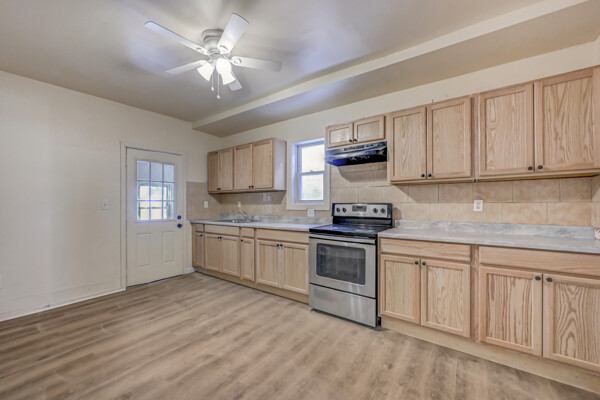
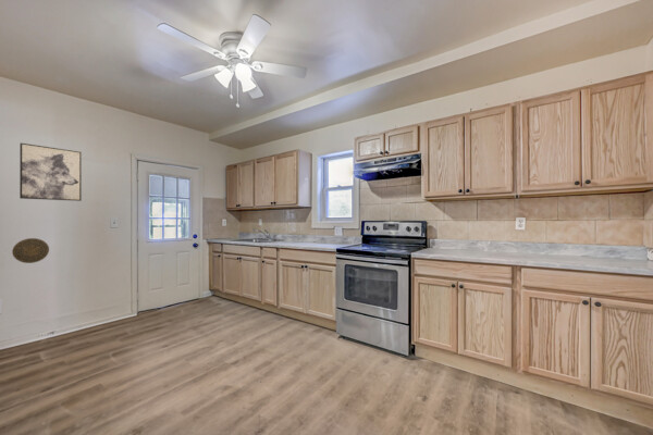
+ wall art [19,142,83,202]
+ decorative plate [11,237,50,264]
